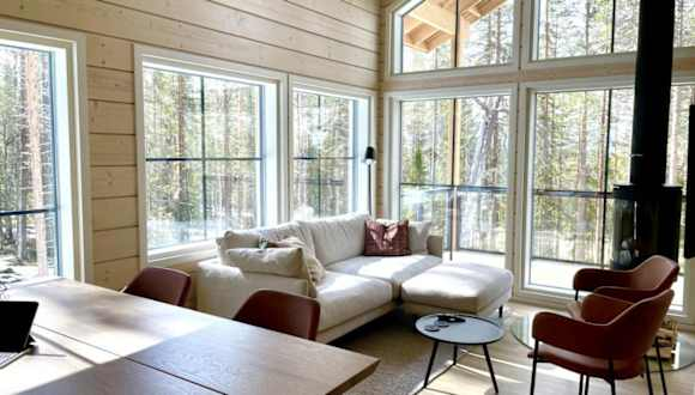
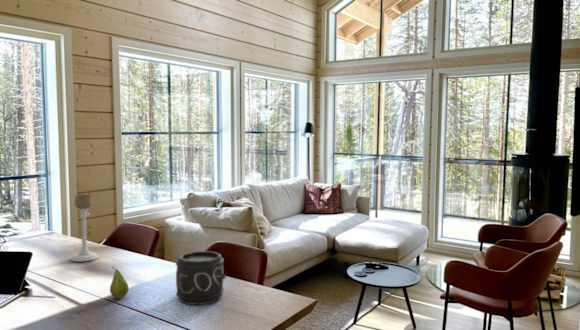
+ candle holder [69,194,99,262]
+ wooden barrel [175,250,227,306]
+ fruit [109,266,130,299]
